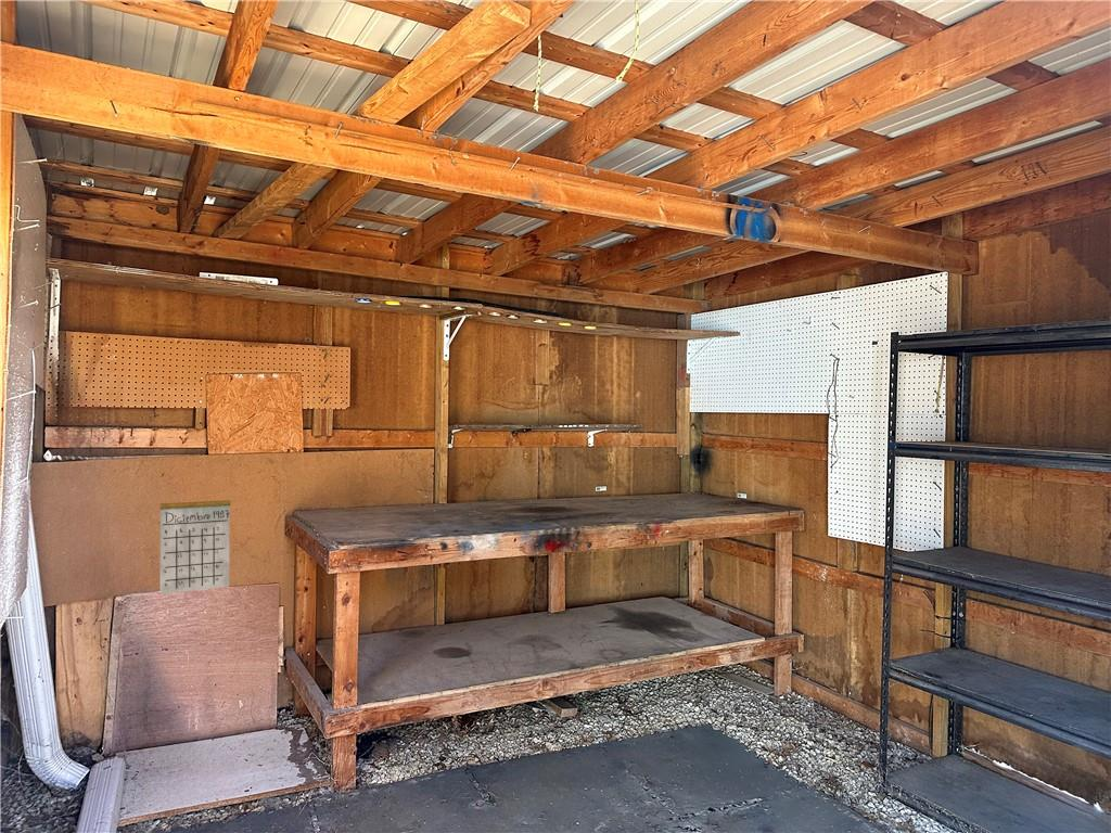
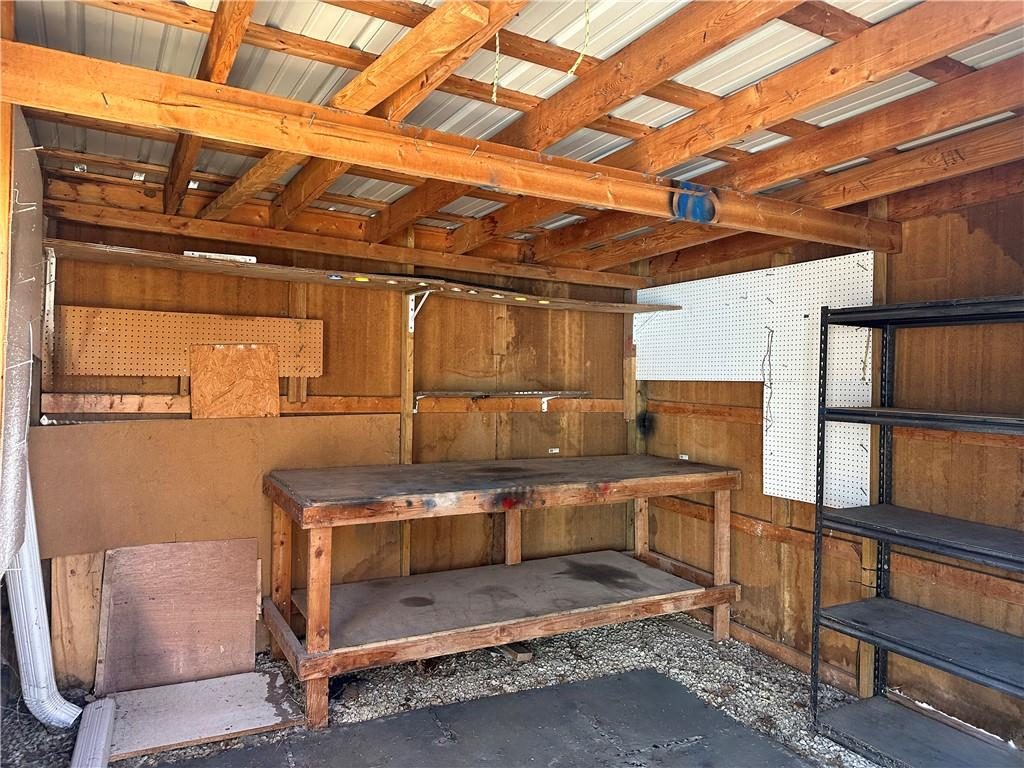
- calendar [159,479,232,595]
